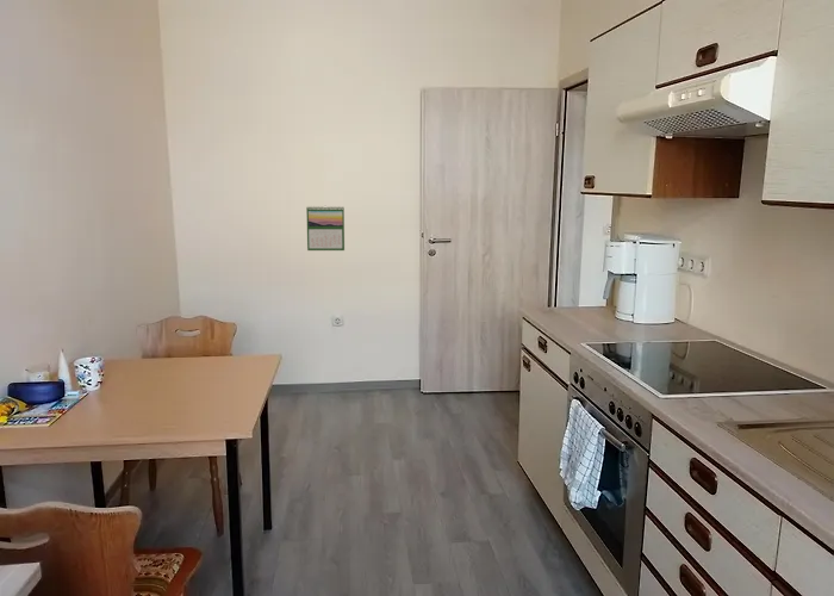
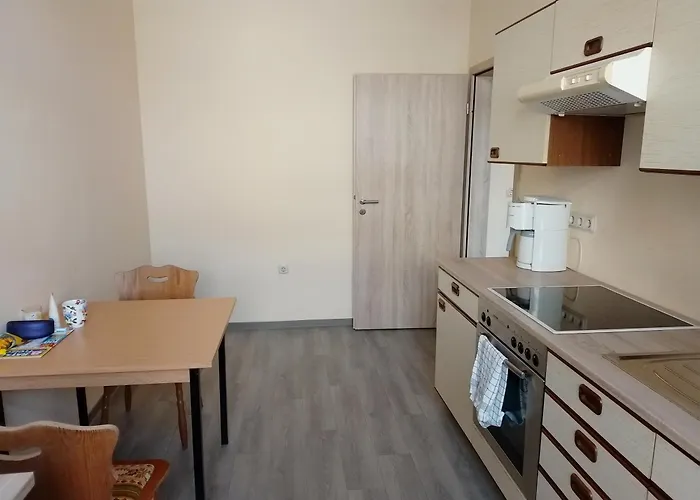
- calendar [305,205,346,252]
